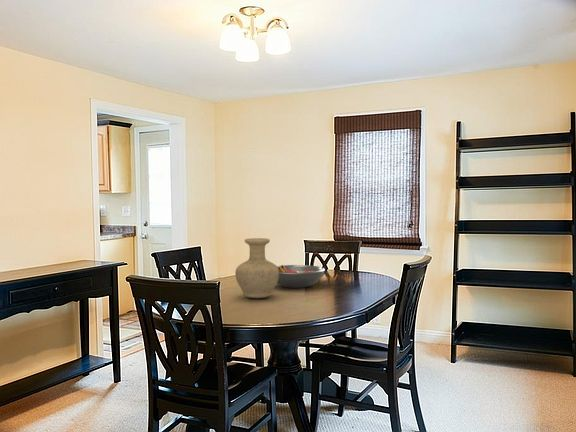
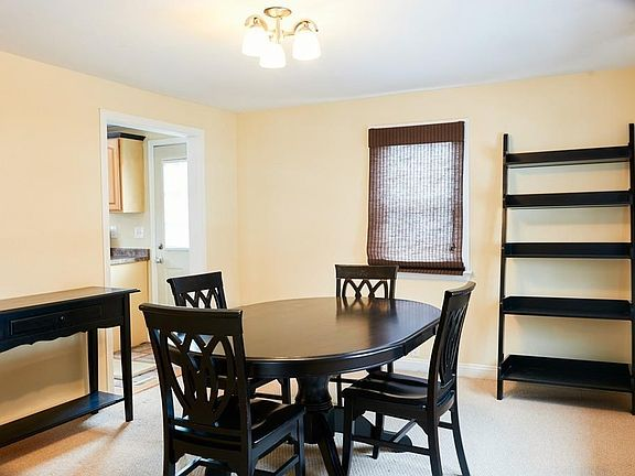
- fruit bowl [276,264,326,289]
- vase [234,237,279,299]
